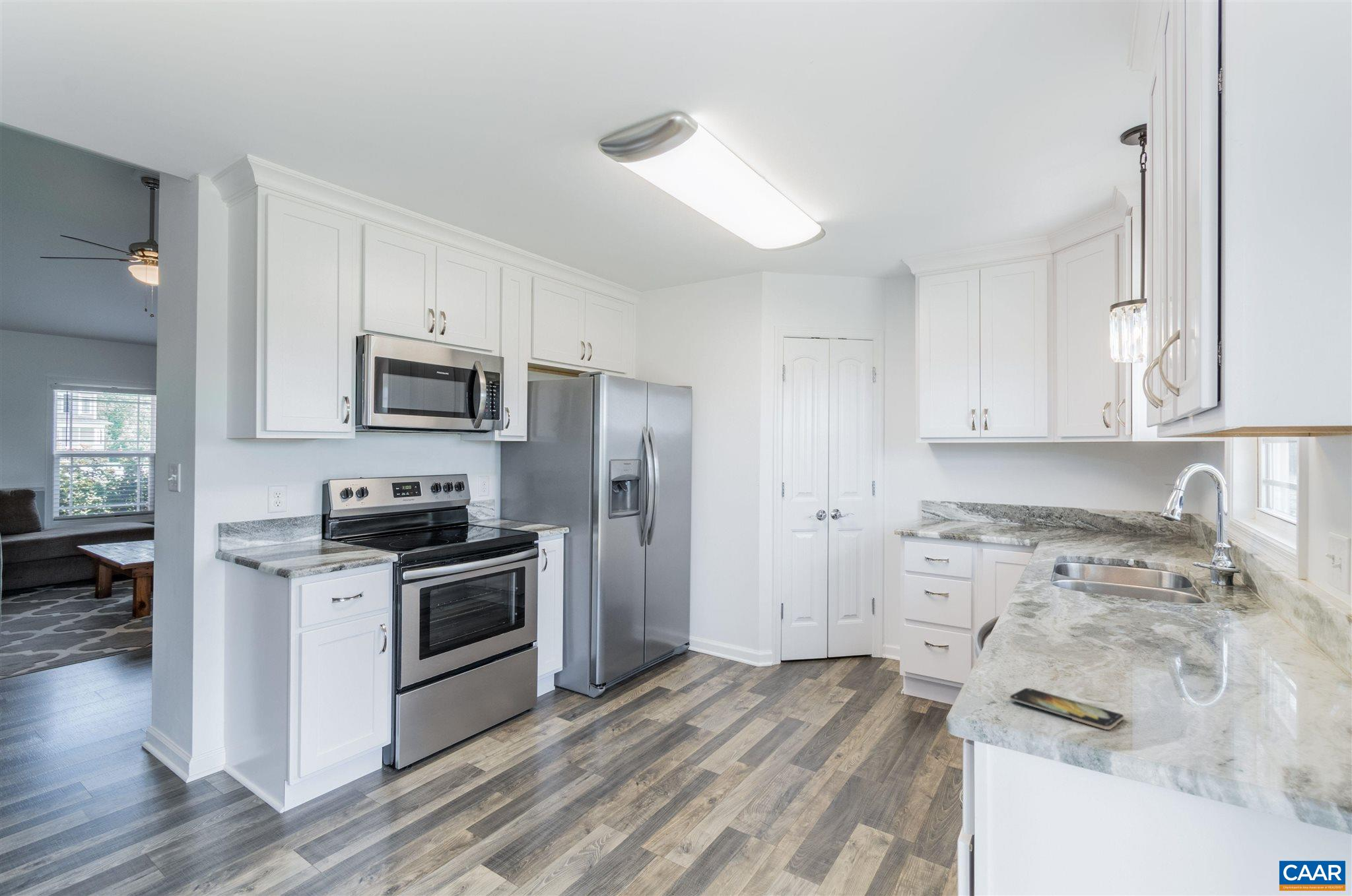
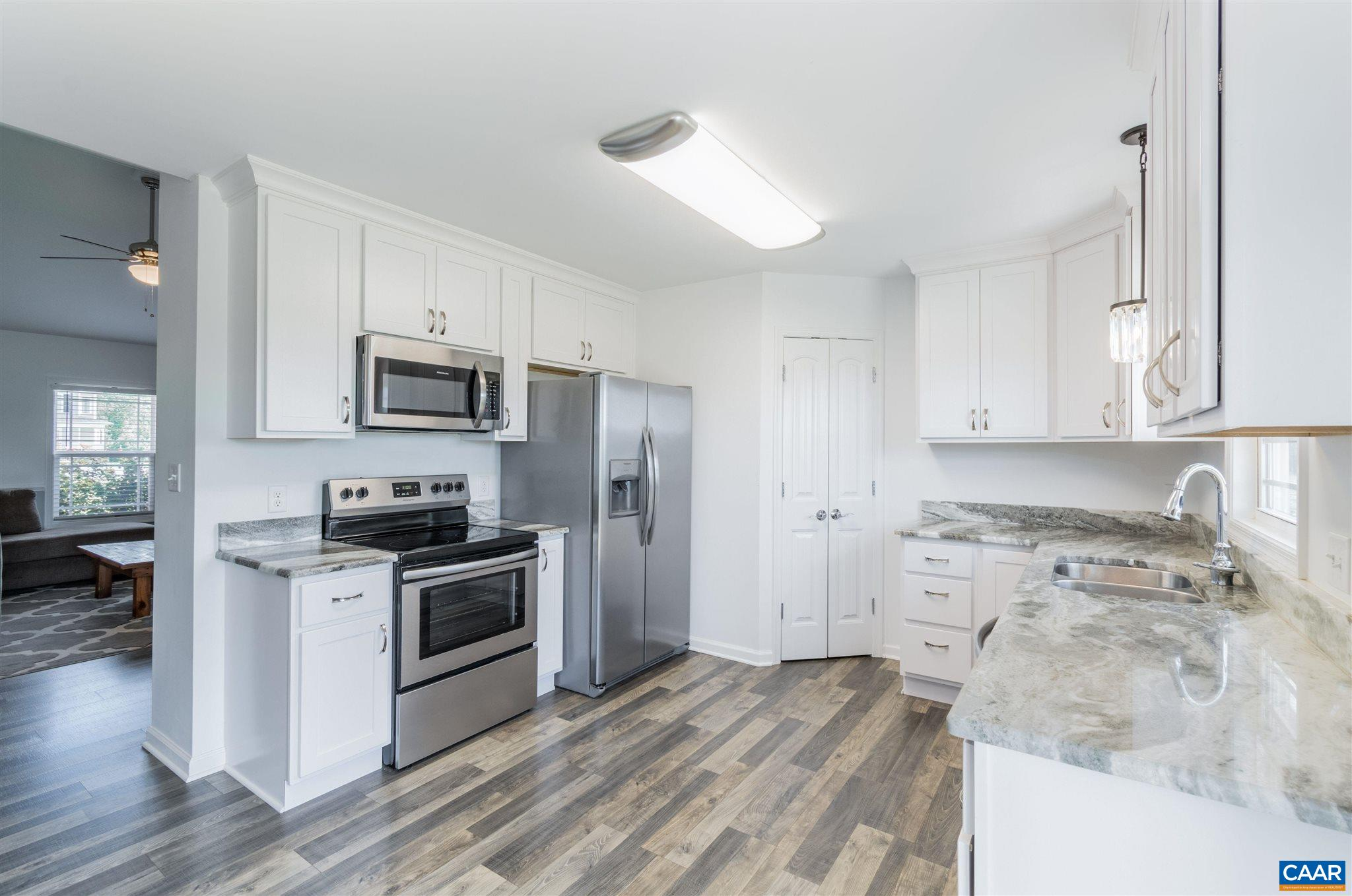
- smartphone [1009,688,1124,730]
